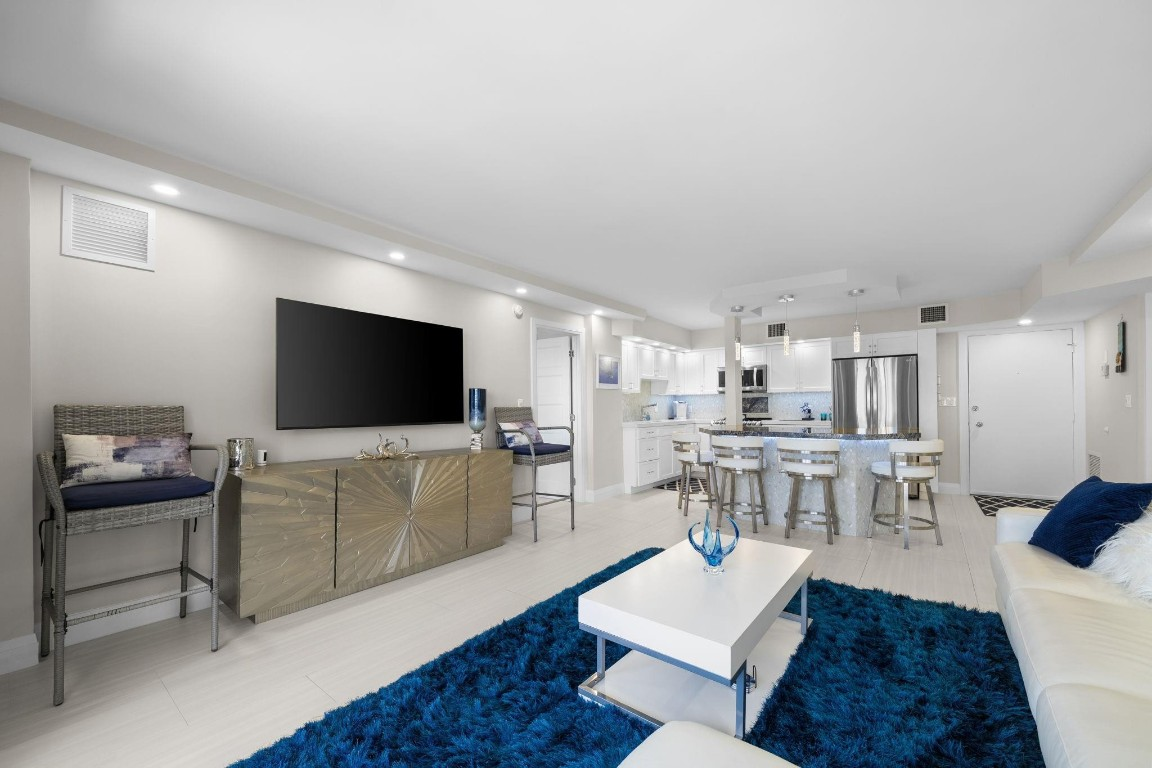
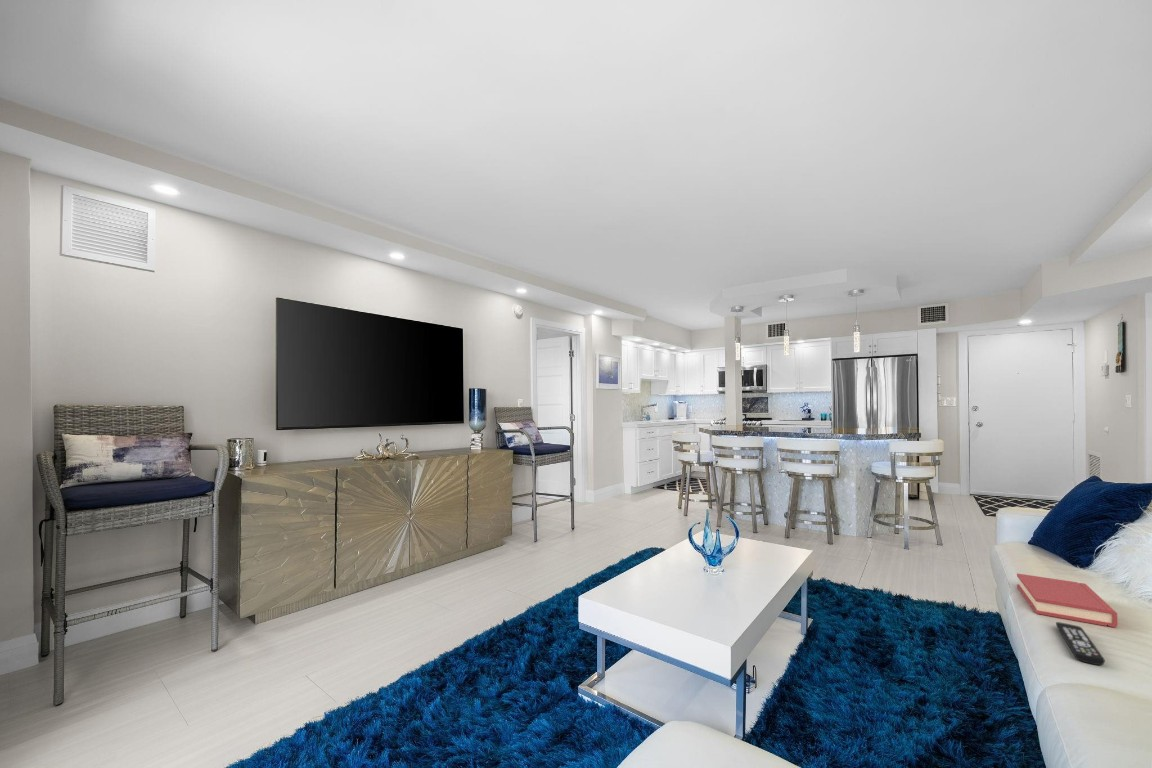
+ hardback book [1016,572,1118,628]
+ remote control [1055,621,1106,666]
